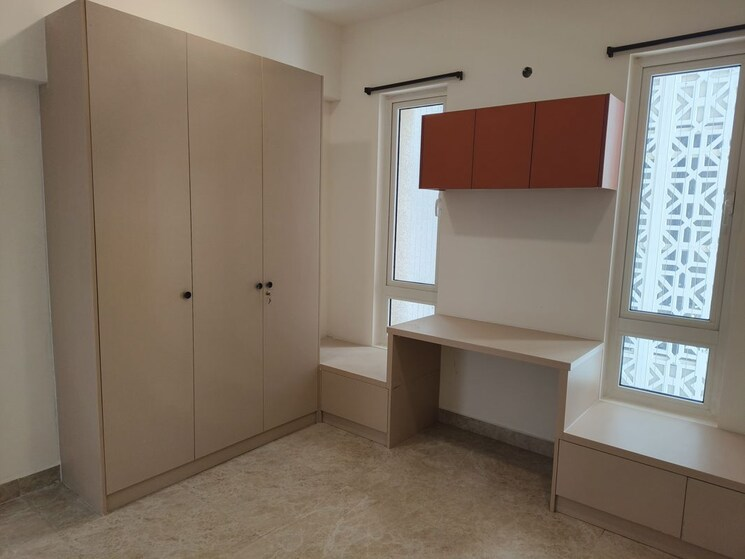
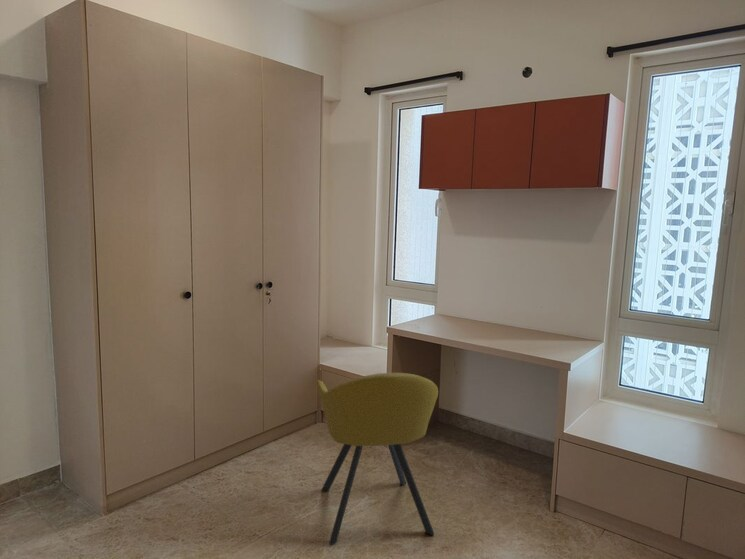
+ chair [315,372,439,546]
